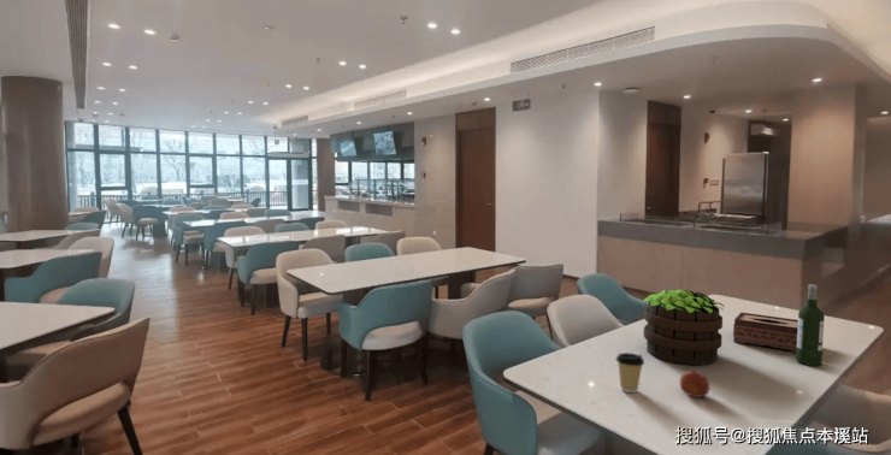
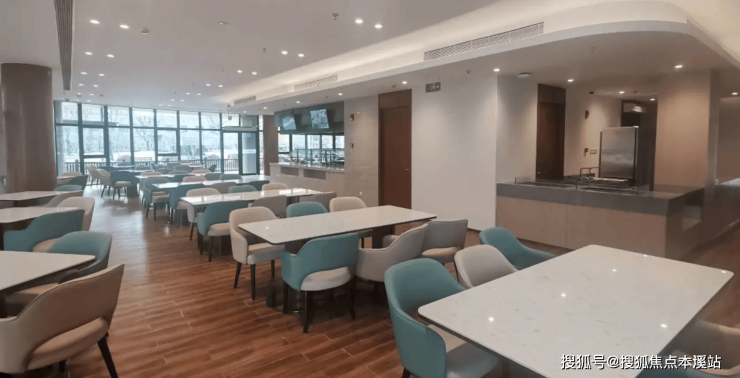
- tissue box [732,311,798,354]
- potted plant [642,289,726,366]
- wine bottle [795,283,826,367]
- fruit [678,370,710,398]
- coffee cup [615,351,645,394]
